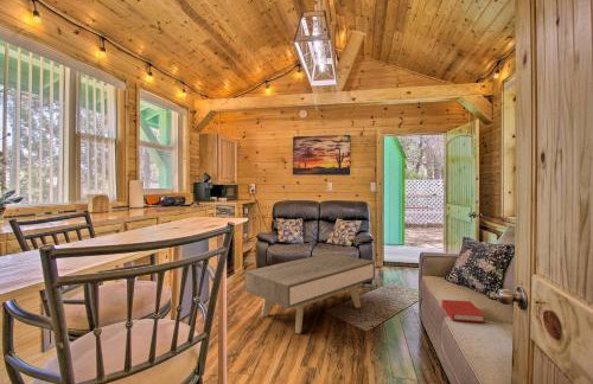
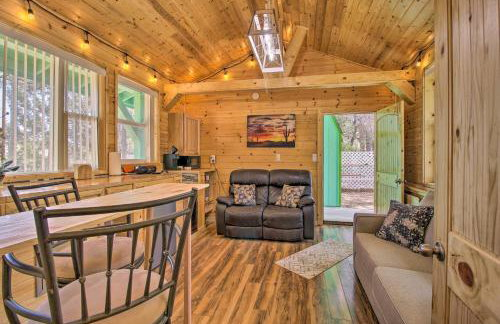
- book [440,299,486,324]
- coffee table [243,252,376,335]
